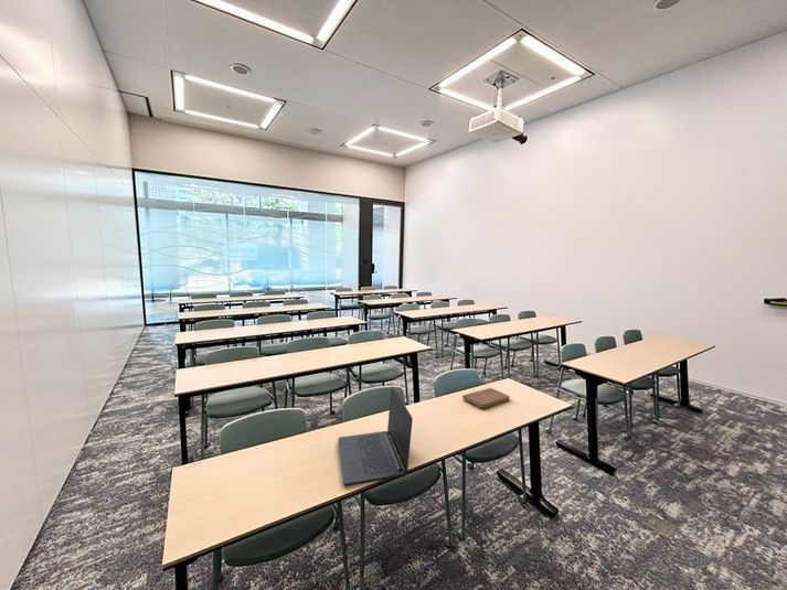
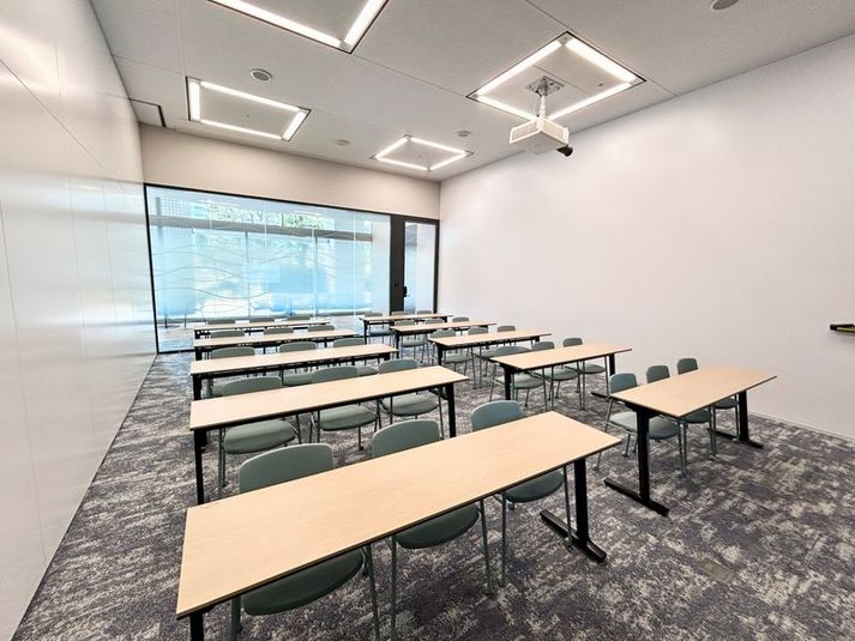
- notebook [461,387,511,410]
- laptop [337,386,414,486]
